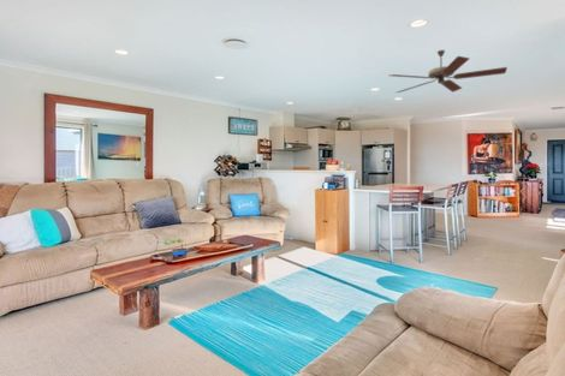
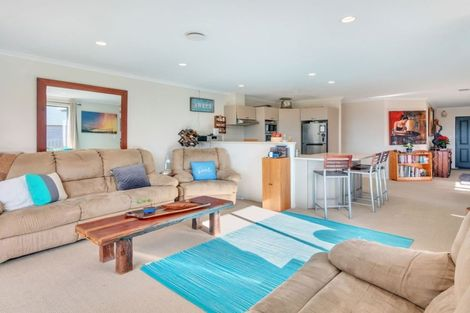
- ceiling fan [389,49,508,94]
